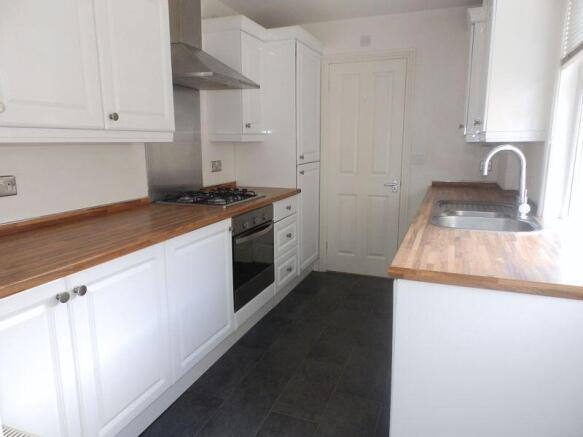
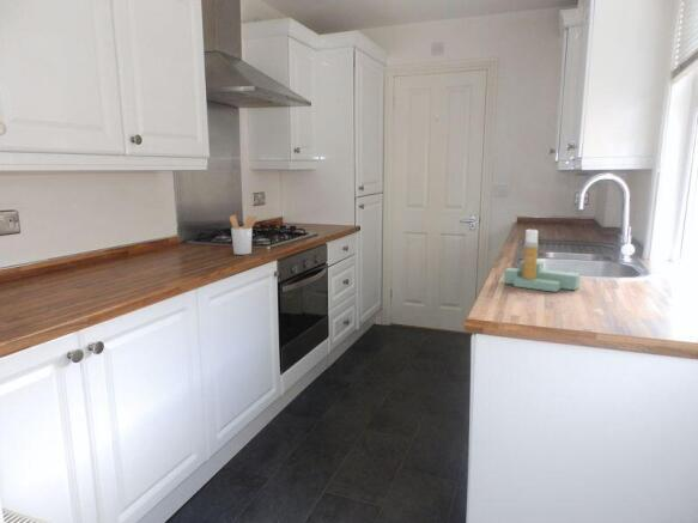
+ utensil holder [229,214,259,256]
+ spray bottle [503,229,581,293]
